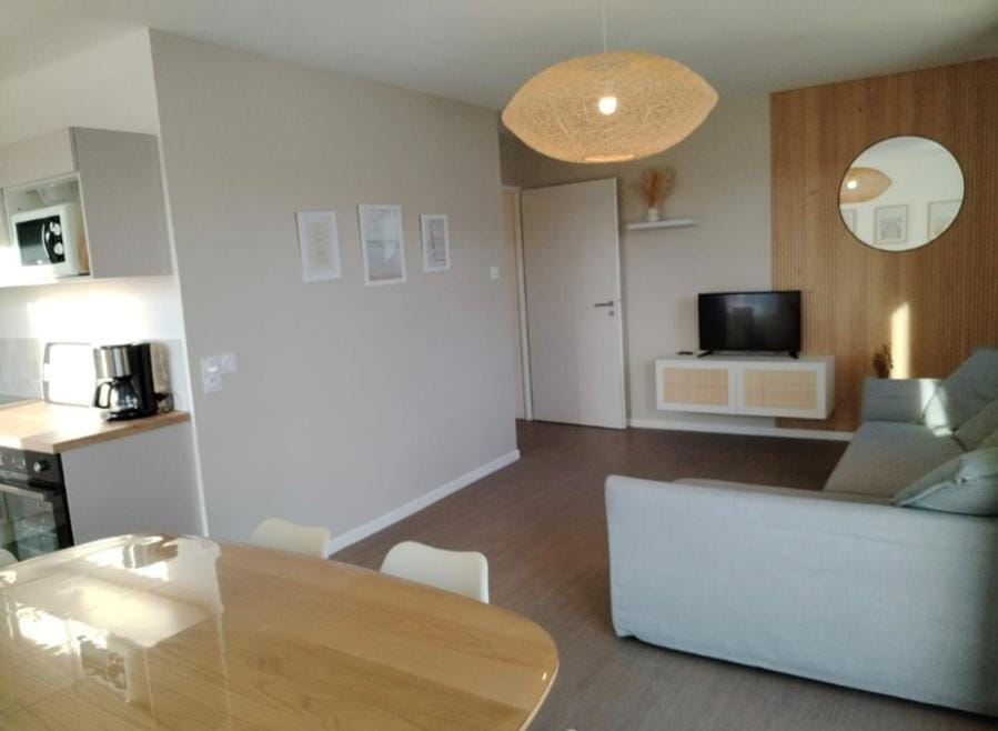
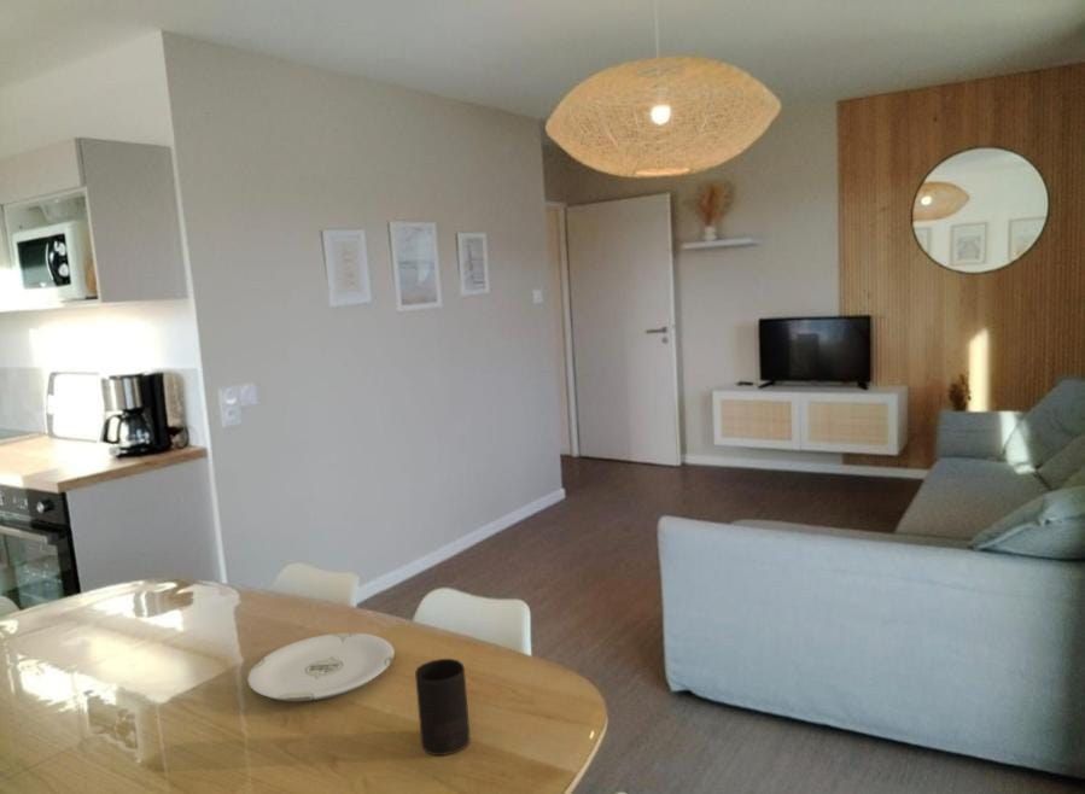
+ plate [246,632,396,702]
+ cup [414,658,472,757]
